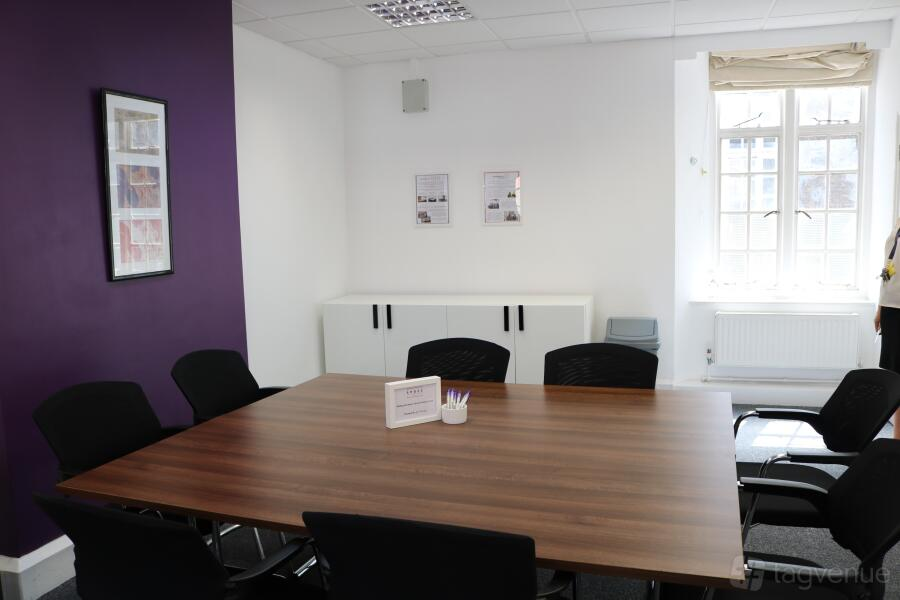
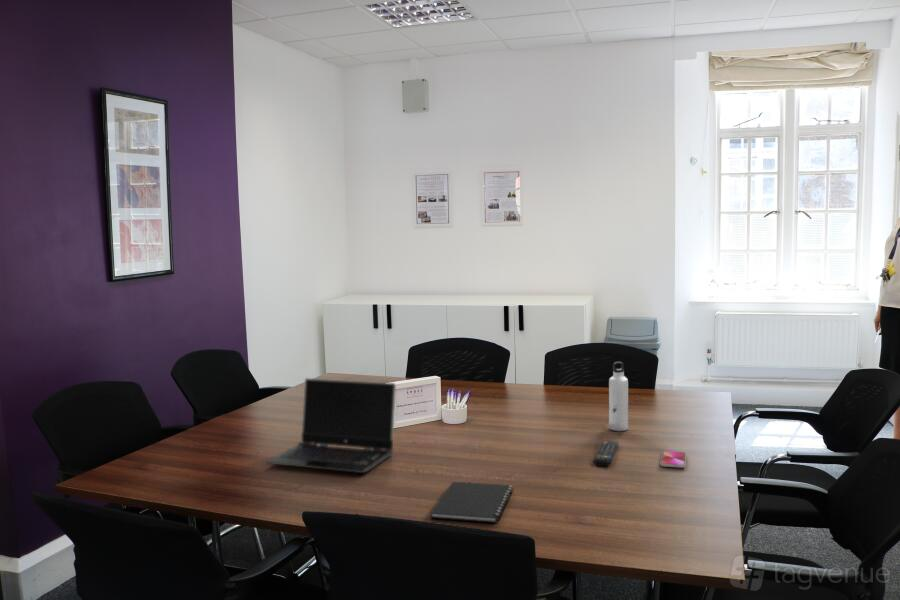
+ laptop computer [265,377,397,474]
+ water bottle [608,361,629,432]
+ smartphone [660,450,687,469]
+ remote control [592,440,620,467]
+ notebook [429,481,515,524]
